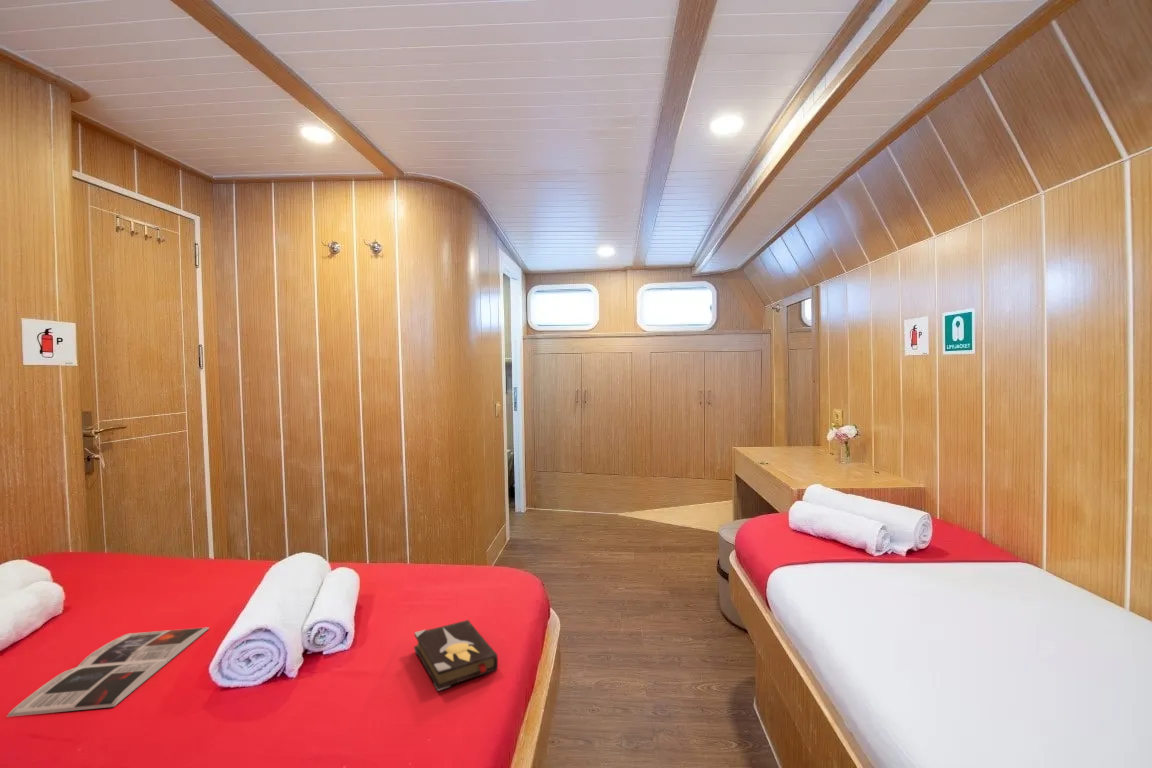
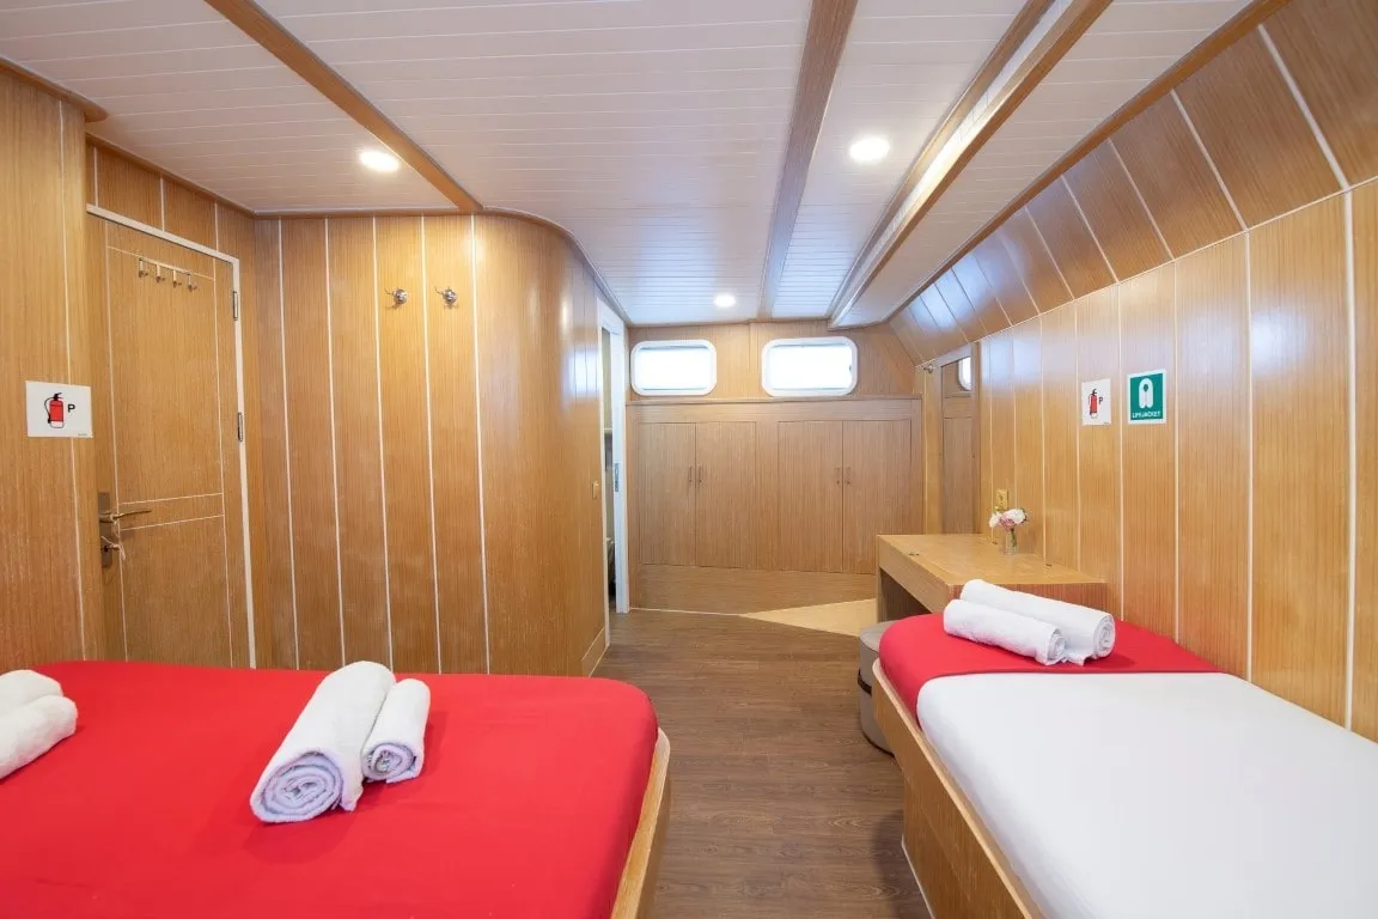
- hardback book [413,619,499,692]
- magazine [5,626,210,718]
